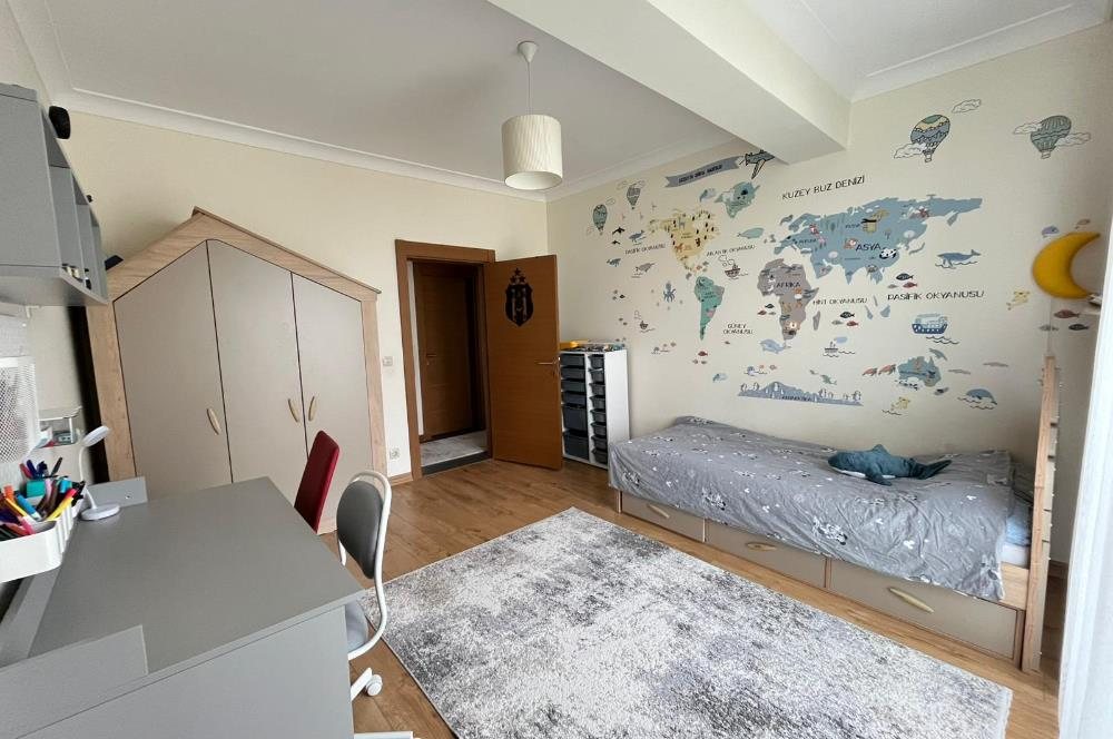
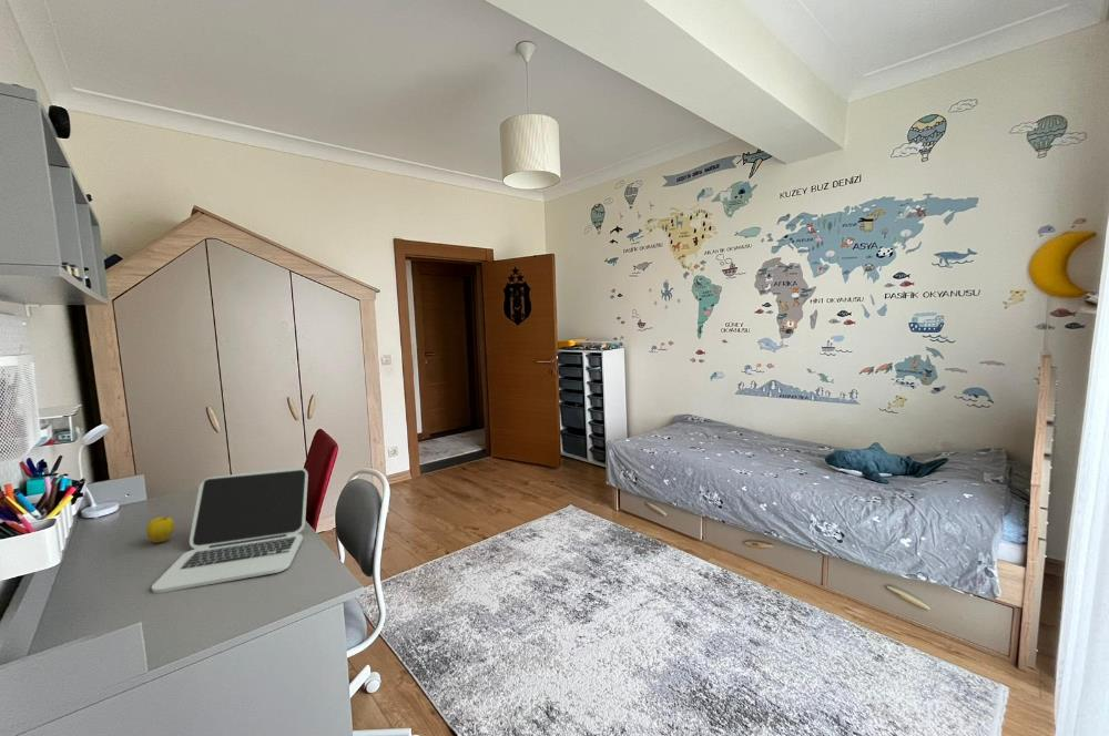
+ laptop [151,467,309,594]
+ apple [145,514,175,544]
